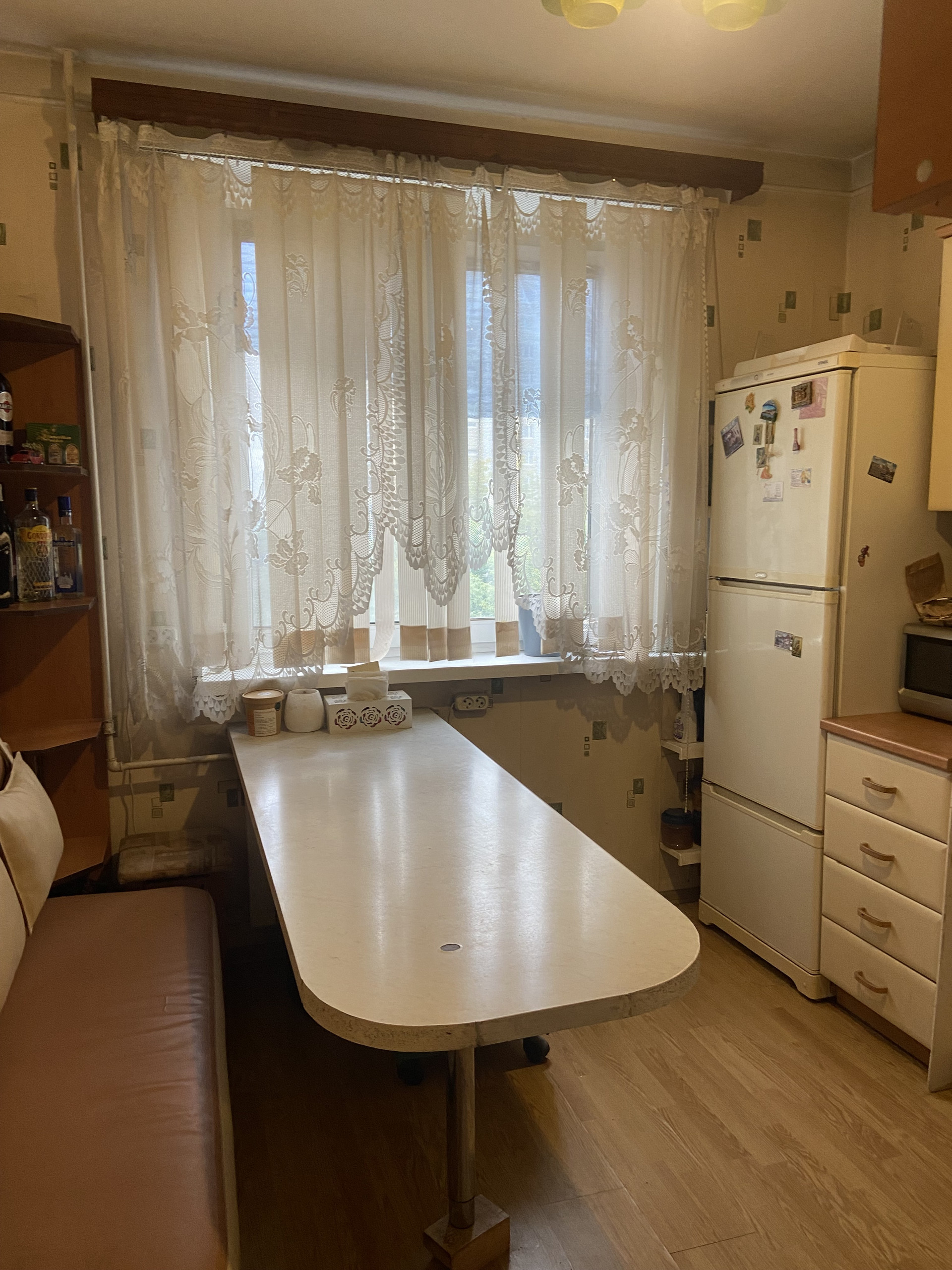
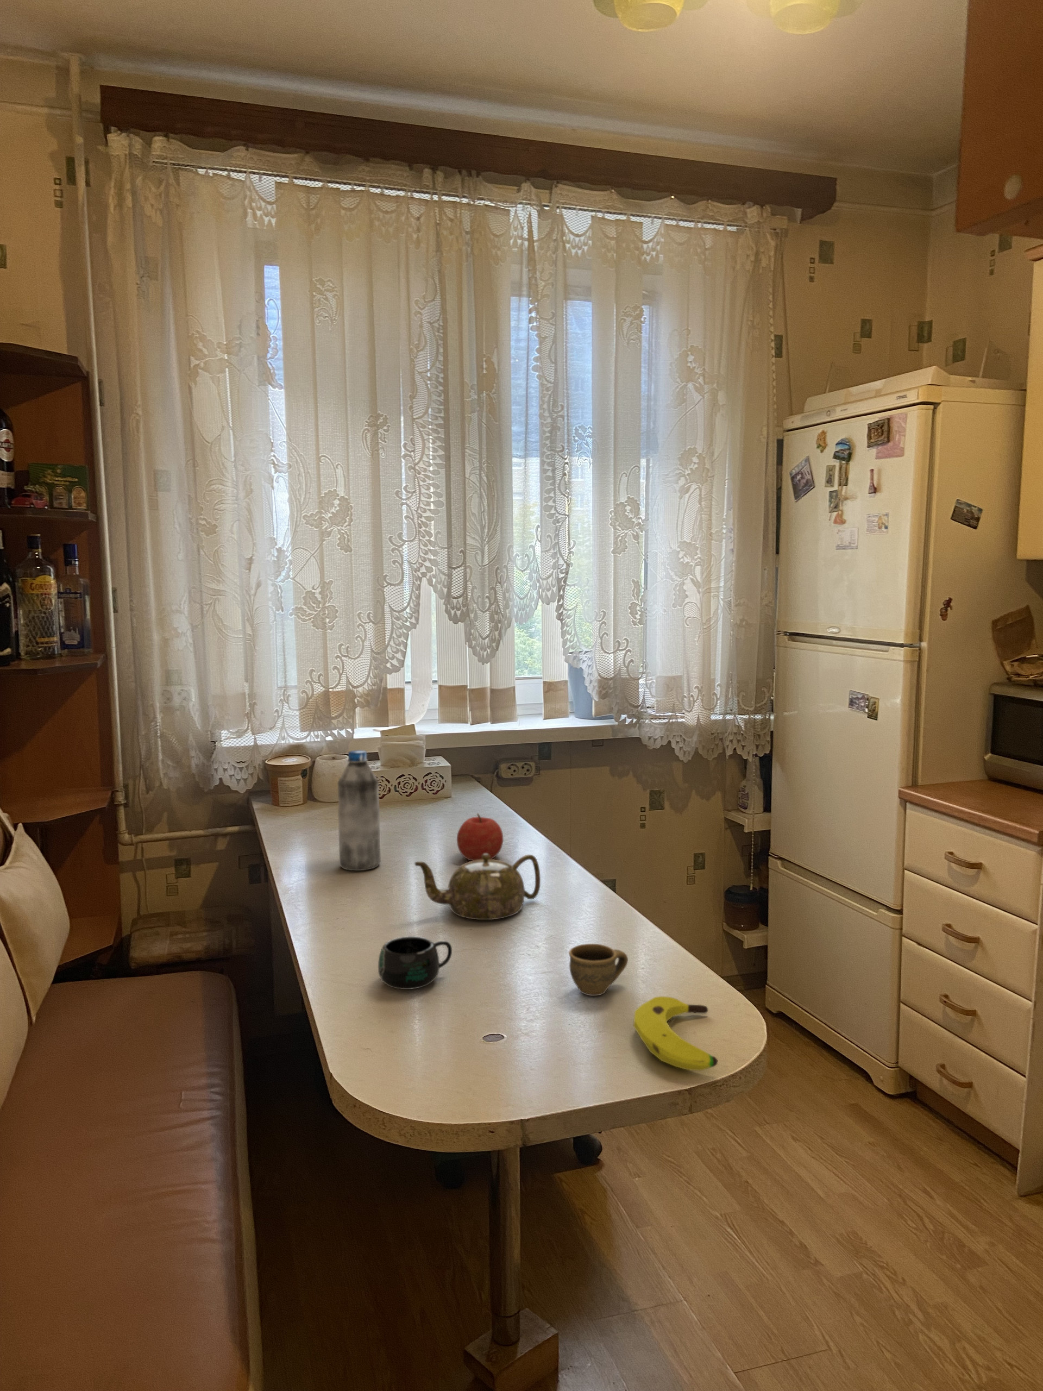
+ cup [569,943,629,997]
+ mug [378,935,452,990]
+ teapot [414,853,541,920]
+ water bottle [336,750,381,872]
+ banana [633,996,718,1071]
+ fruit [456,813,504,861]
